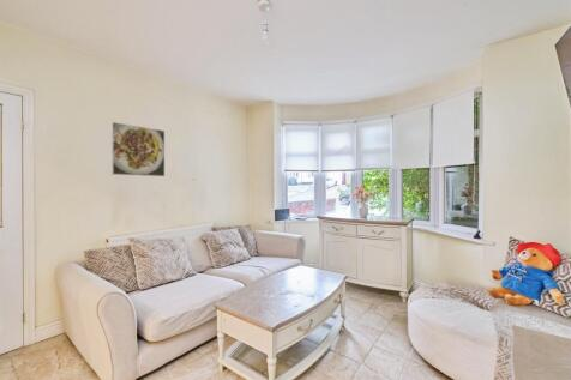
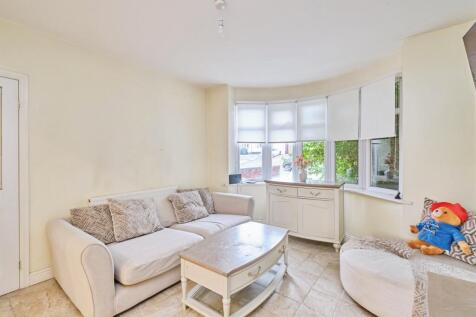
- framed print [110,121,166,177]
